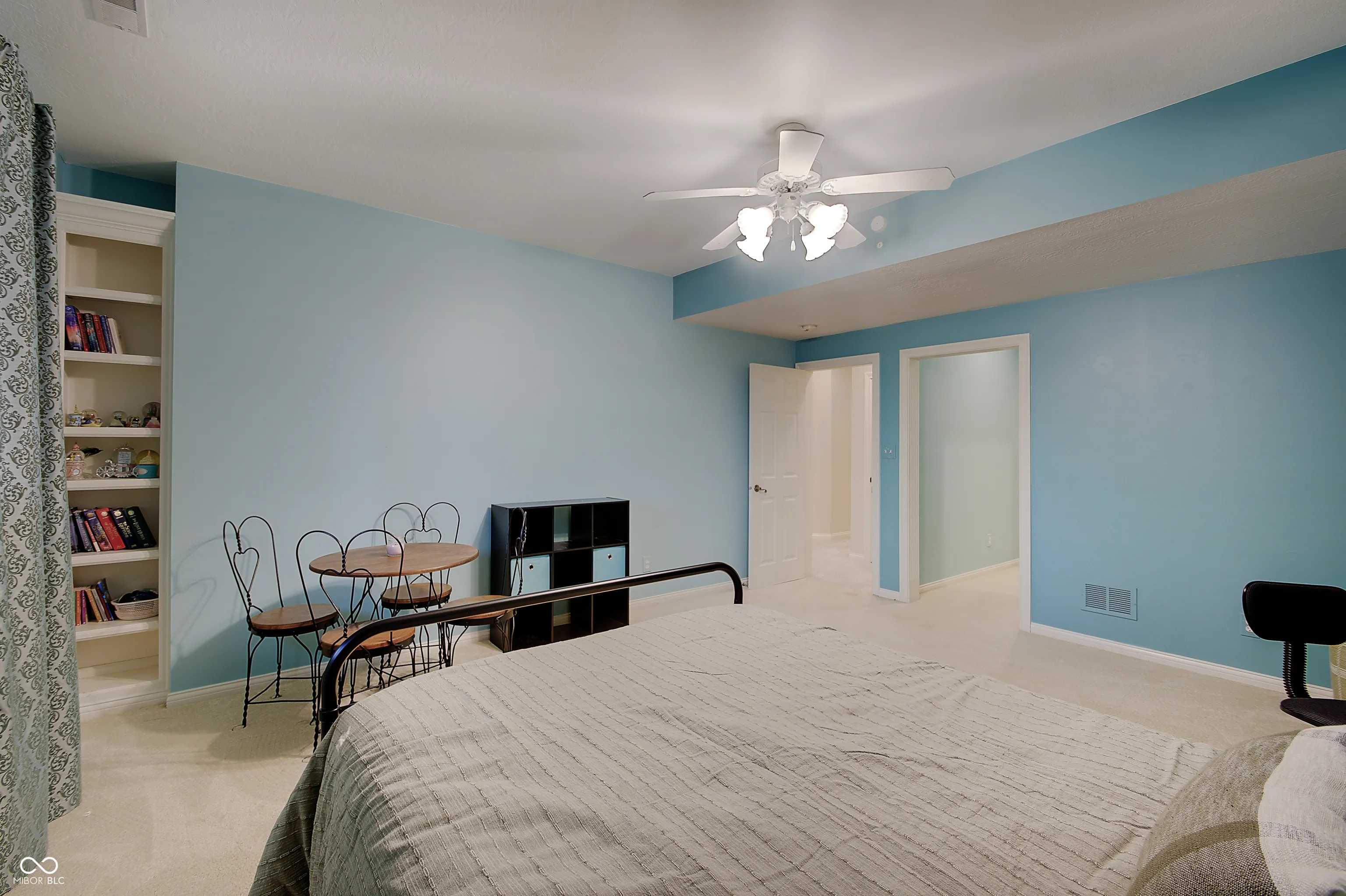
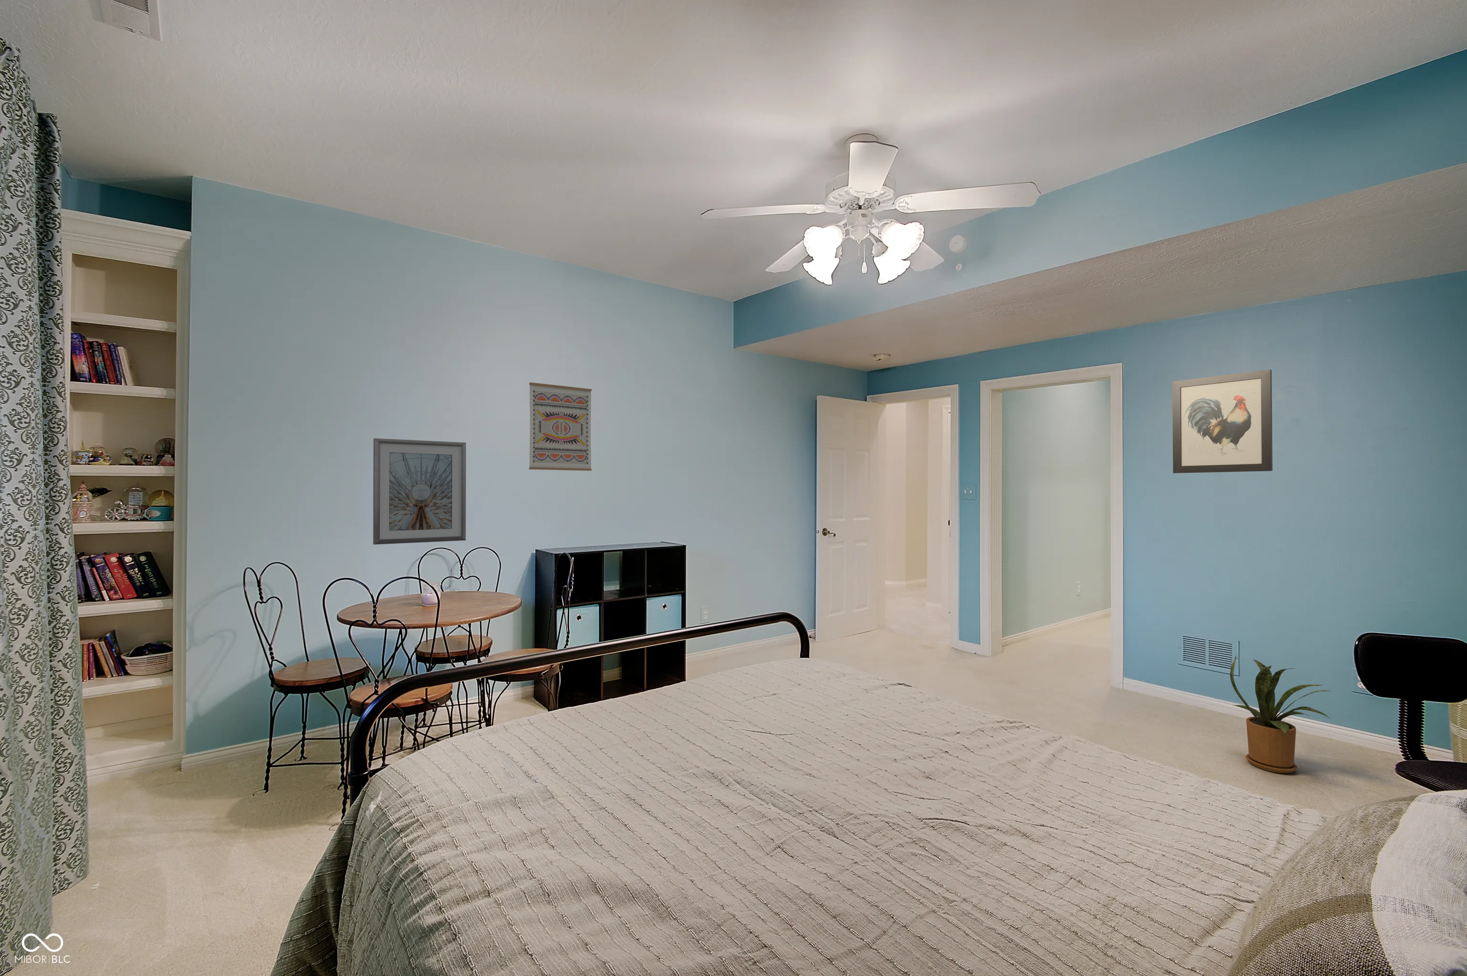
+ wall art [1172,369,1273,474]
+ wall art [529,382,592,471]
+ house plant [1229,655,1333,773]
+ picture frame [373,438,466,545]
